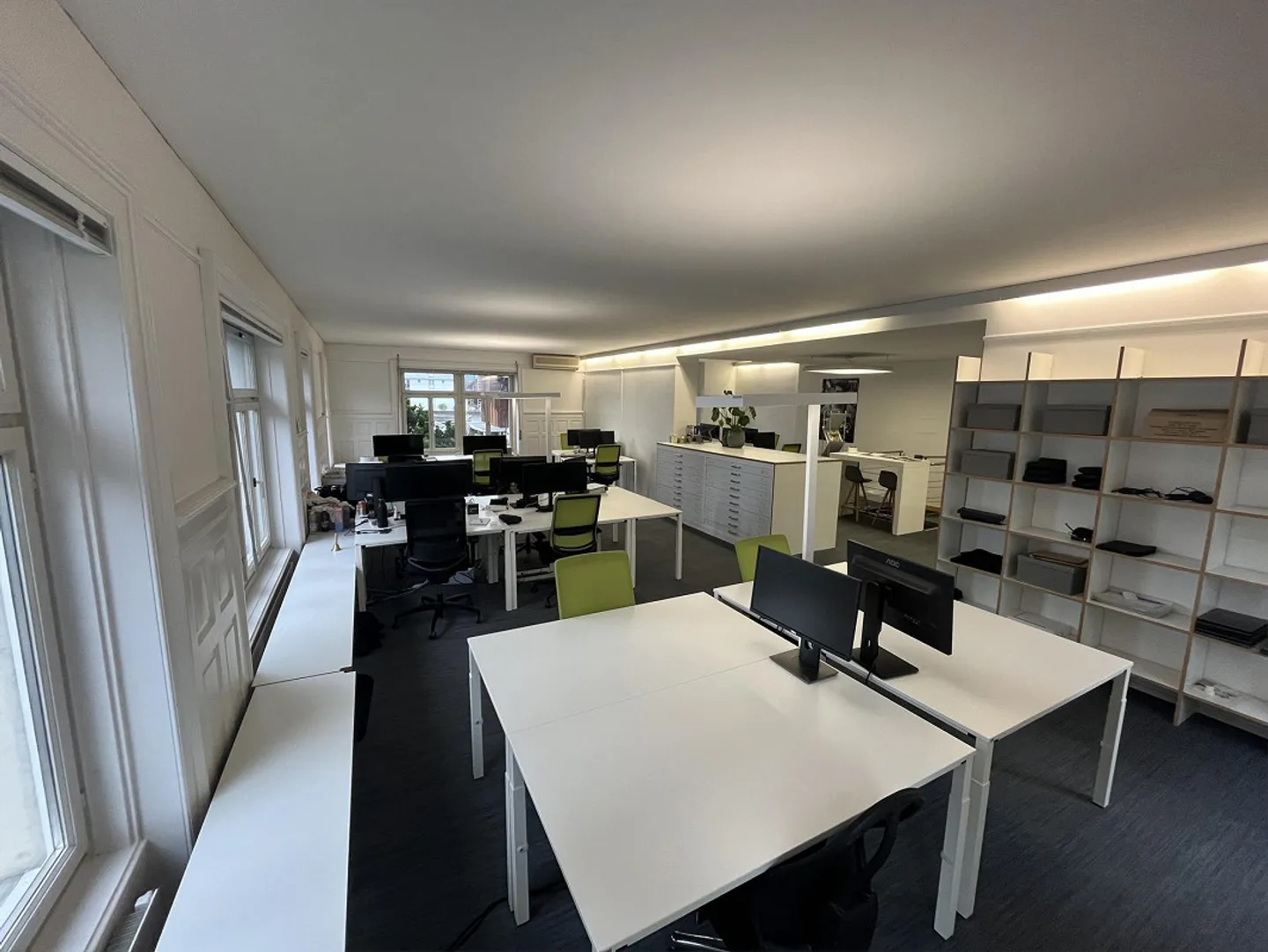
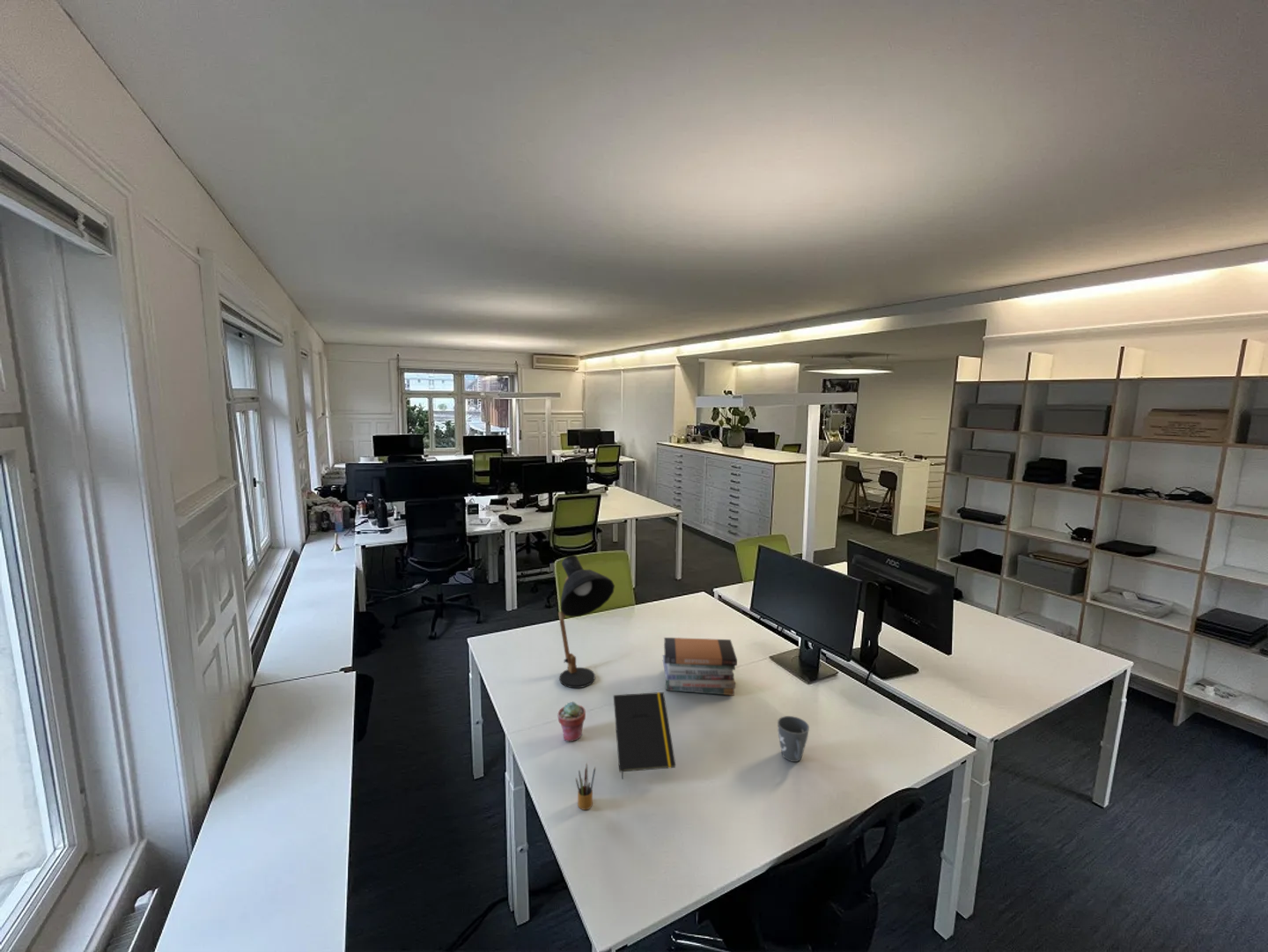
+ desk lamp [557,554,616,689]
+ notepad [613,691,676,780]
+ book stack [662,637,738,697]
+ pencil box [575,762,596,811]
+ mug [777,715,810,763]
+ potted succulent [557,701,586,742]
